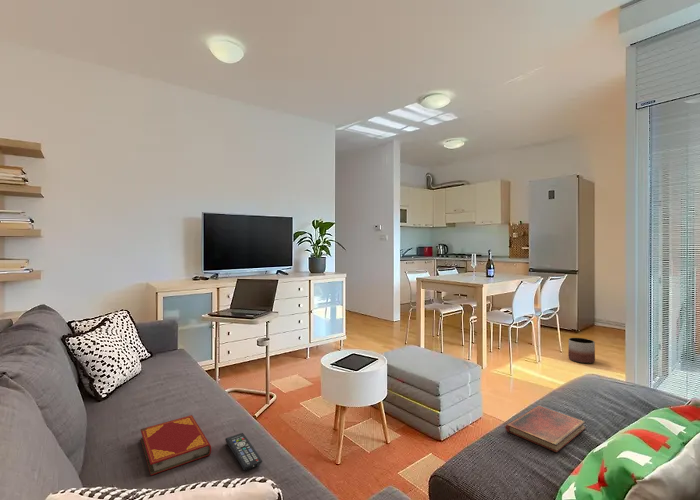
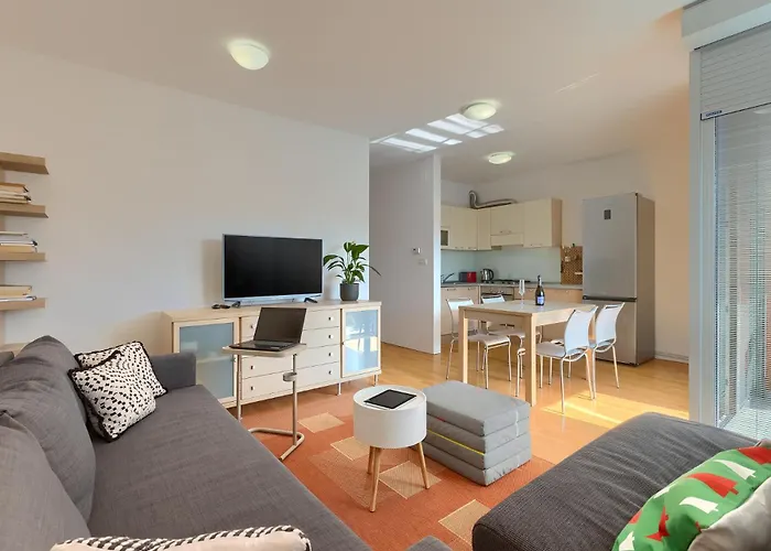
- hardback book [140,414,212,476]
- planter [567,337,596,364]
- remote control [224,432,263,471]
- diary [504,405,587,454]
